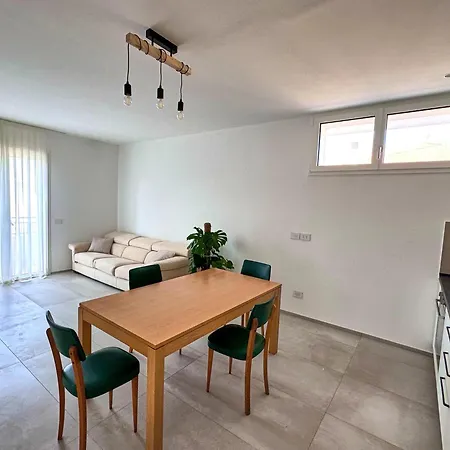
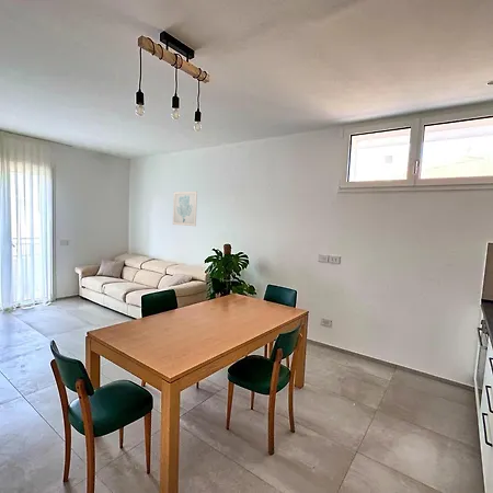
+ wall art [172,191,198,227]
